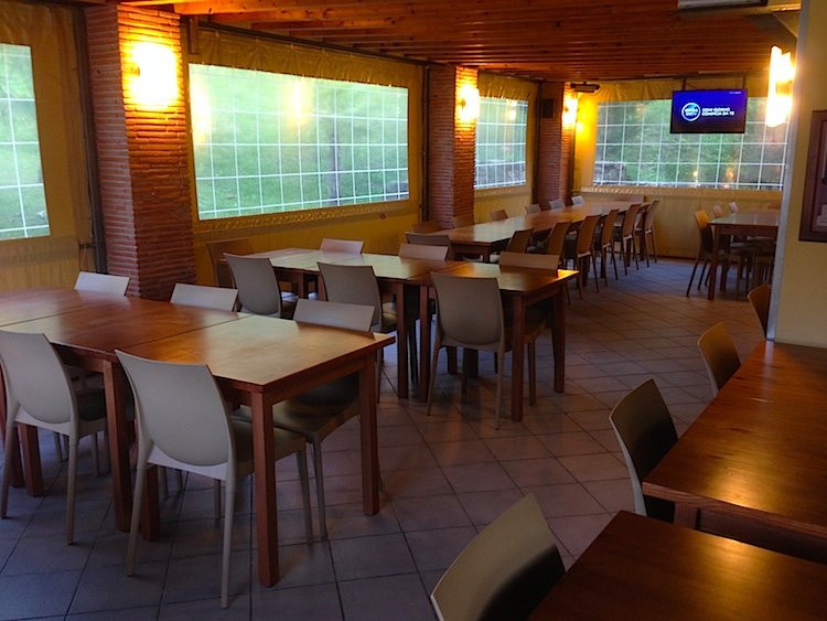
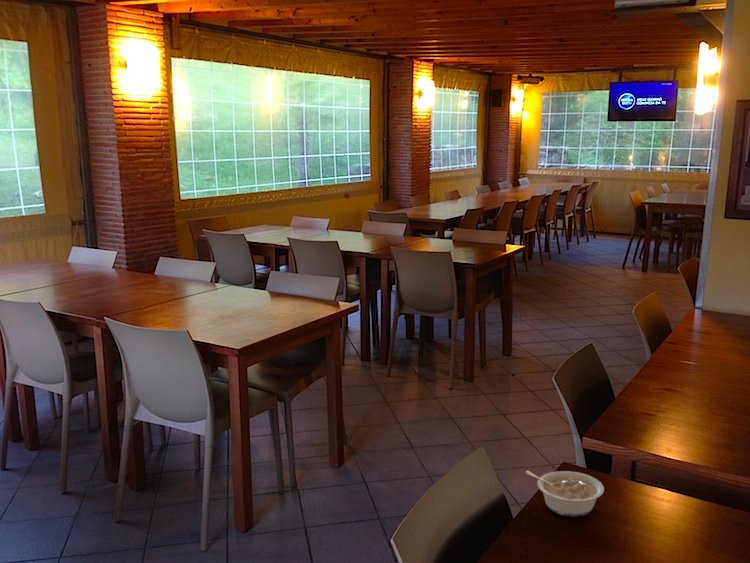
+ legume [525,470,605,517]
